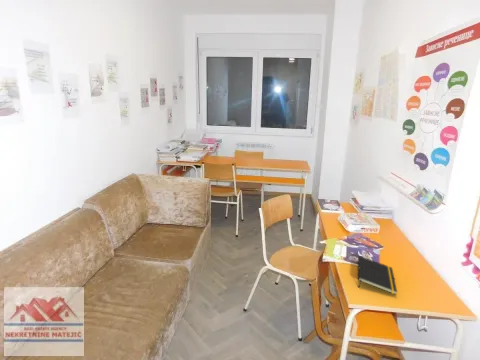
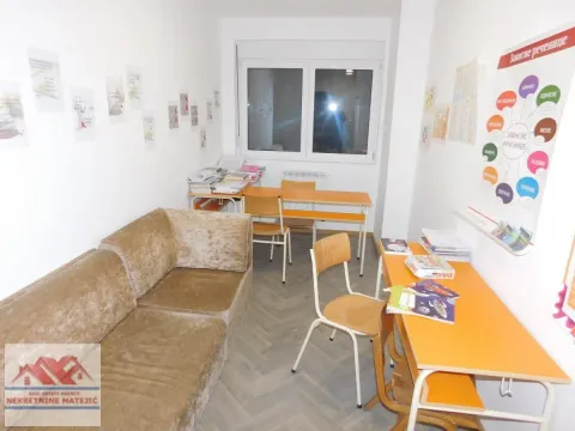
- notepad [358,255,398,295]
